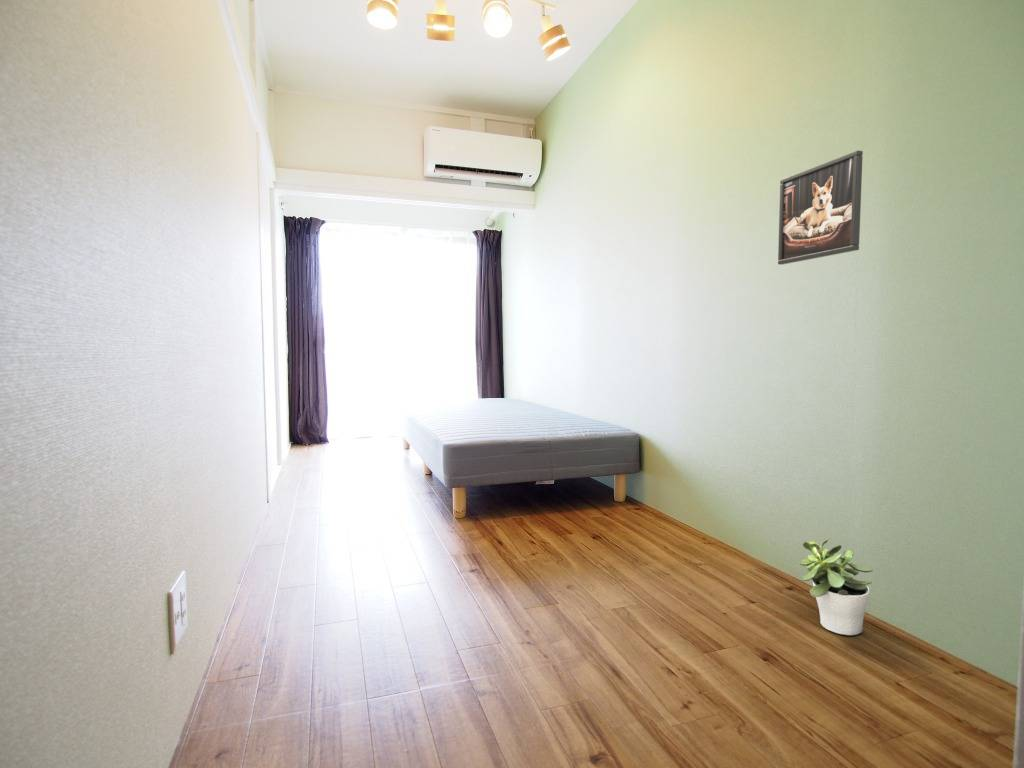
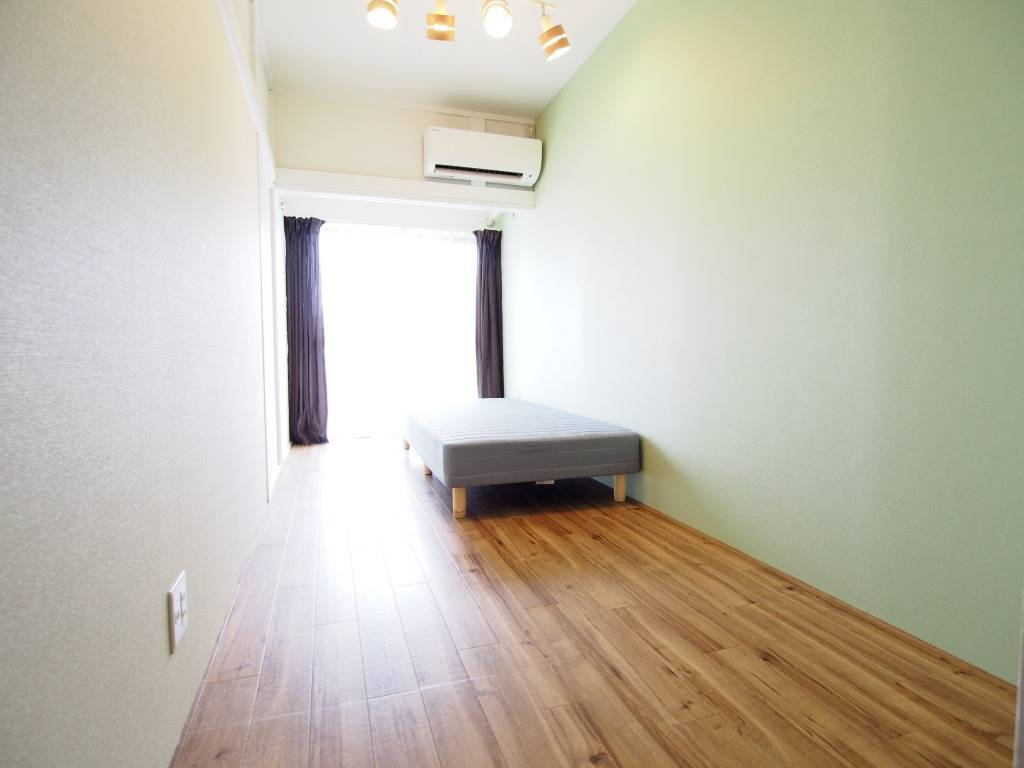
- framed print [777,150,864,266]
- potted plant [799,537,874,637]
